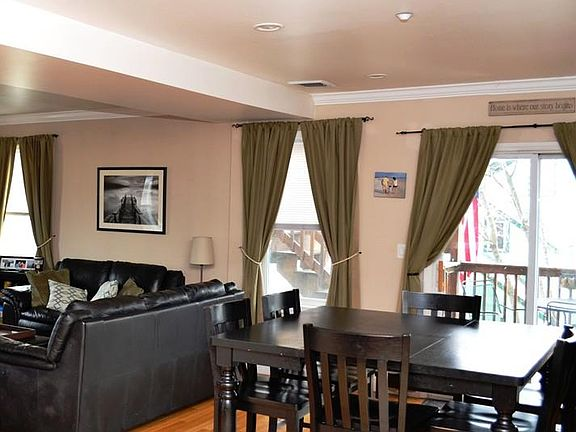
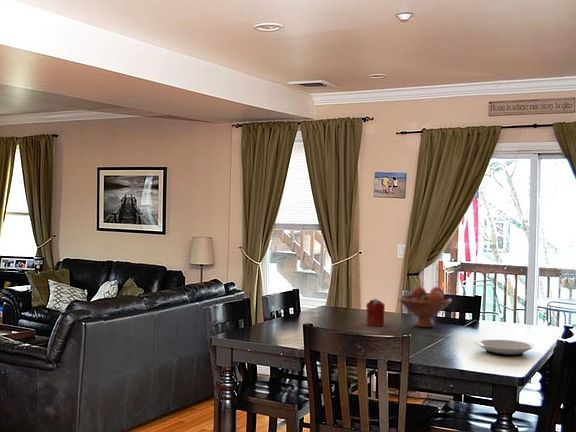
+ plate [474,338,536,357]
+ candle [365,298,386,327]
+ fruit bowl [398,285,453,328]
